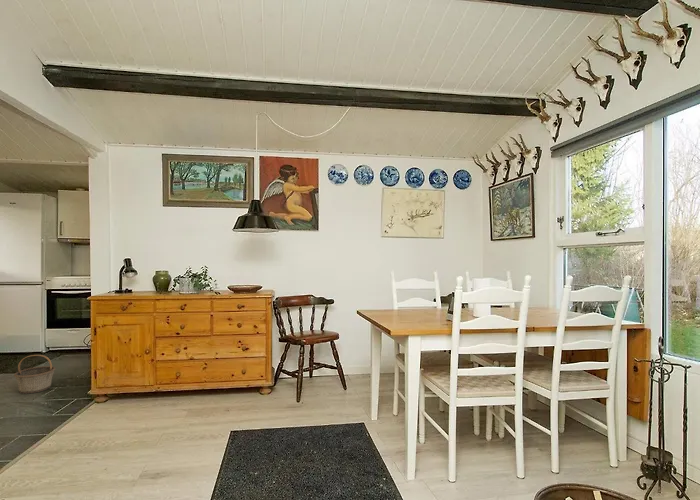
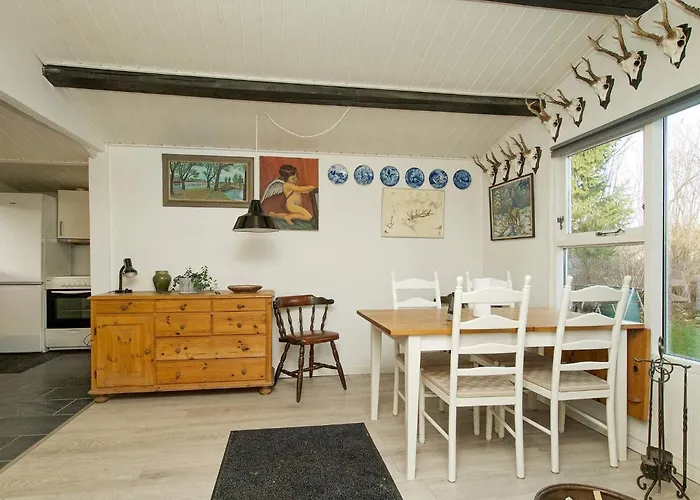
- basket [13,354,56,394]
